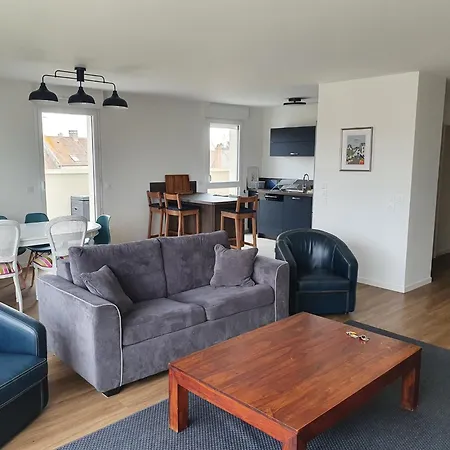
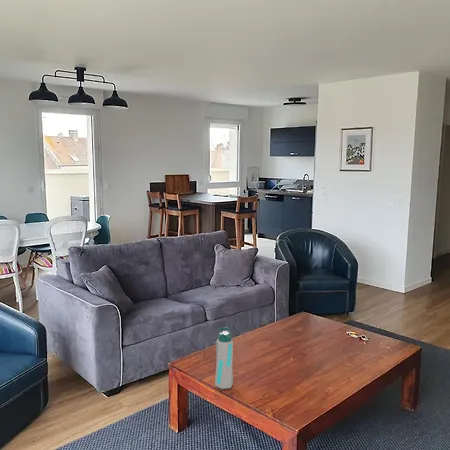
+ water bottle [214,327,234,390]
